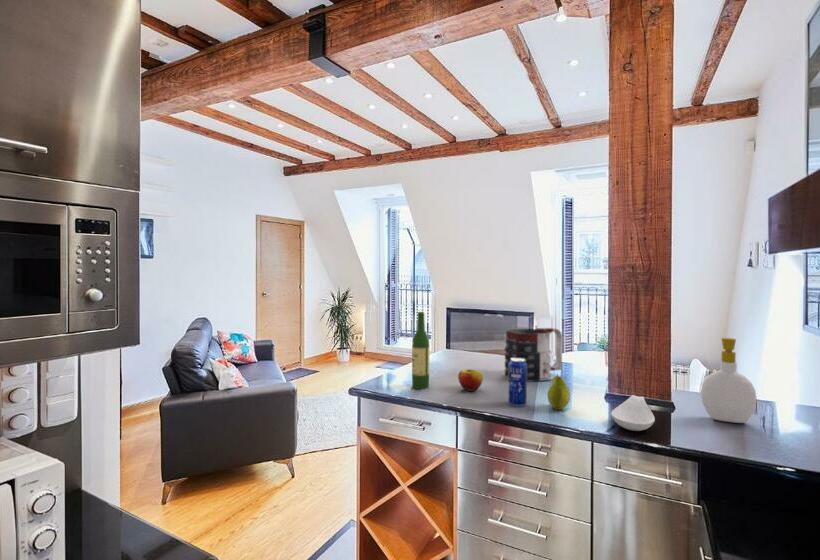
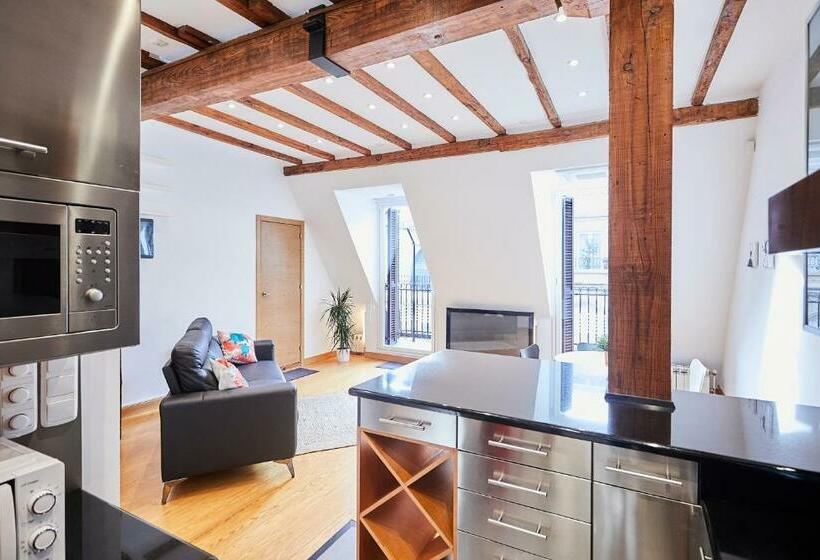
- soap bottle [700,337,758,424]
- apple [457,368,484,392]
- wine bottle [411,311,430,390]
- mug [504,327,563,383]
- beverage can [507,358,528,408]
- fruit [546,373,571,411]
- spoon rest [610,394,656,432]
